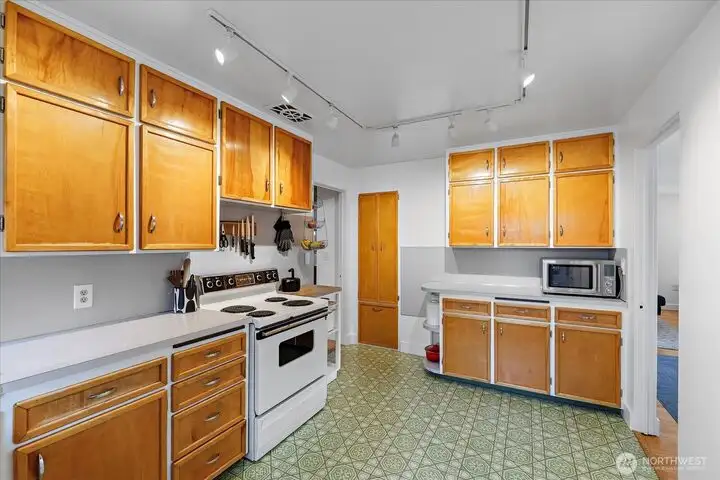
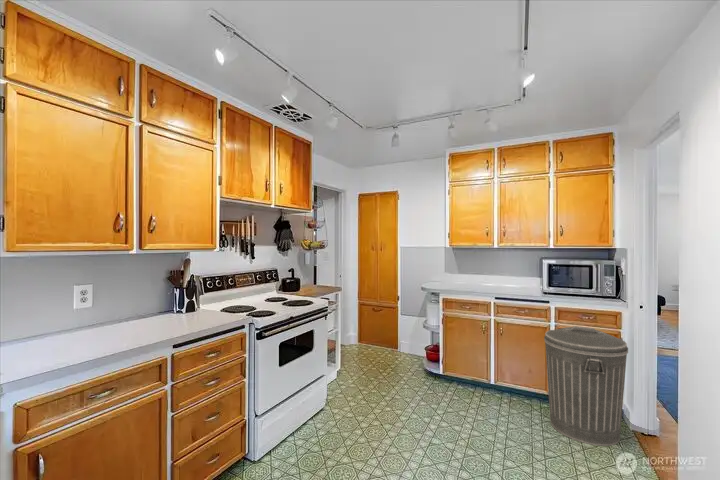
+ trash can [543,325,629,447]
